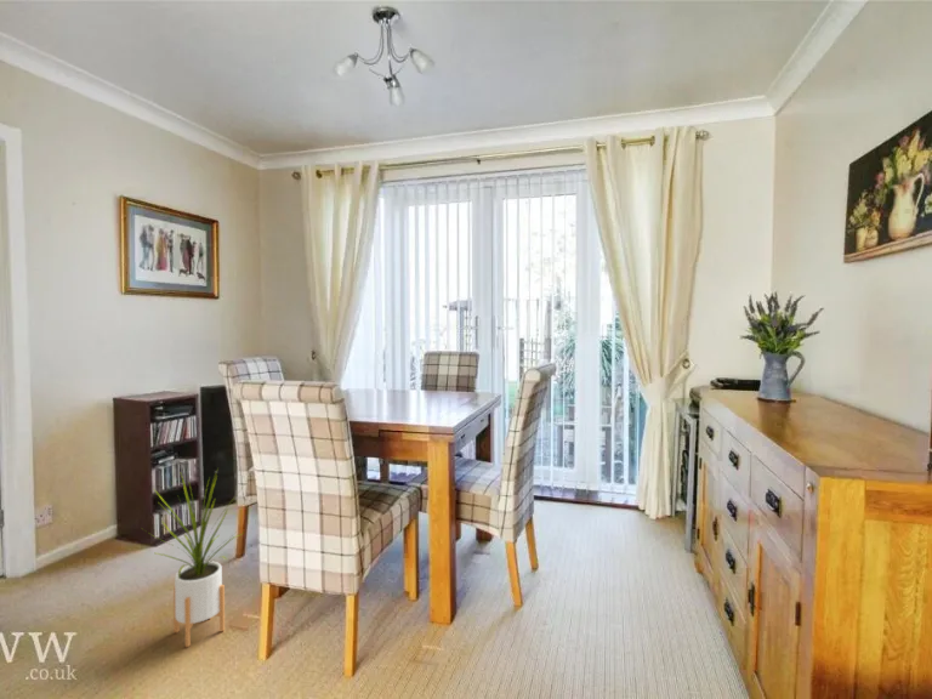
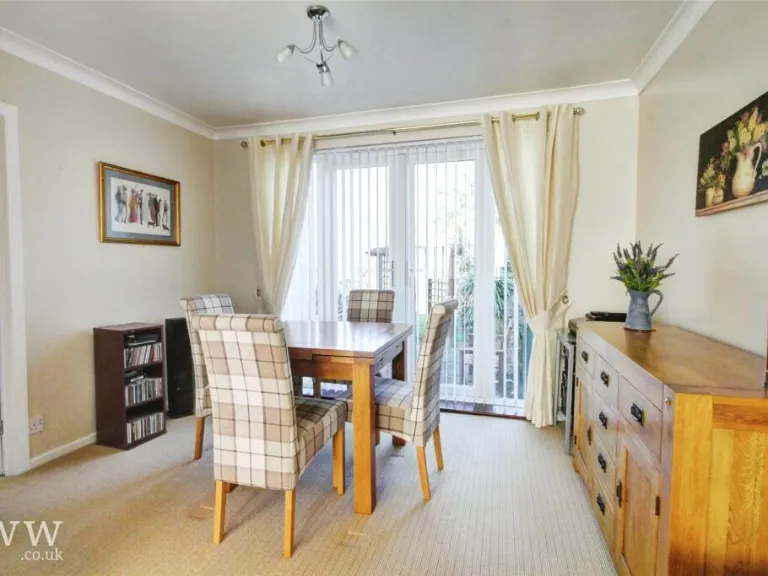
- house plant [142,467,246,648]
